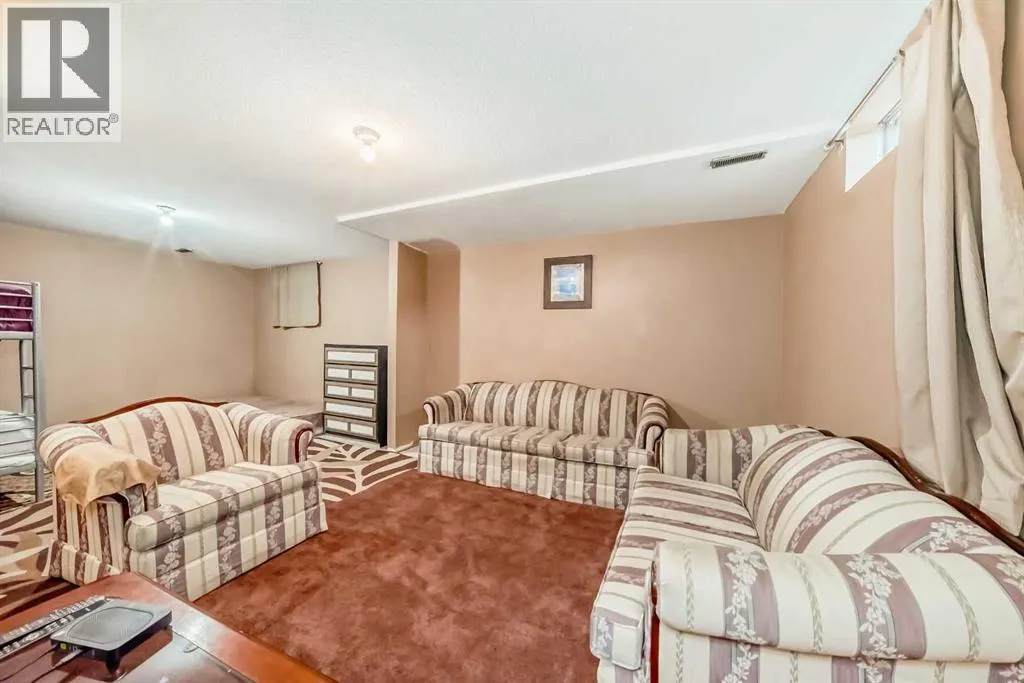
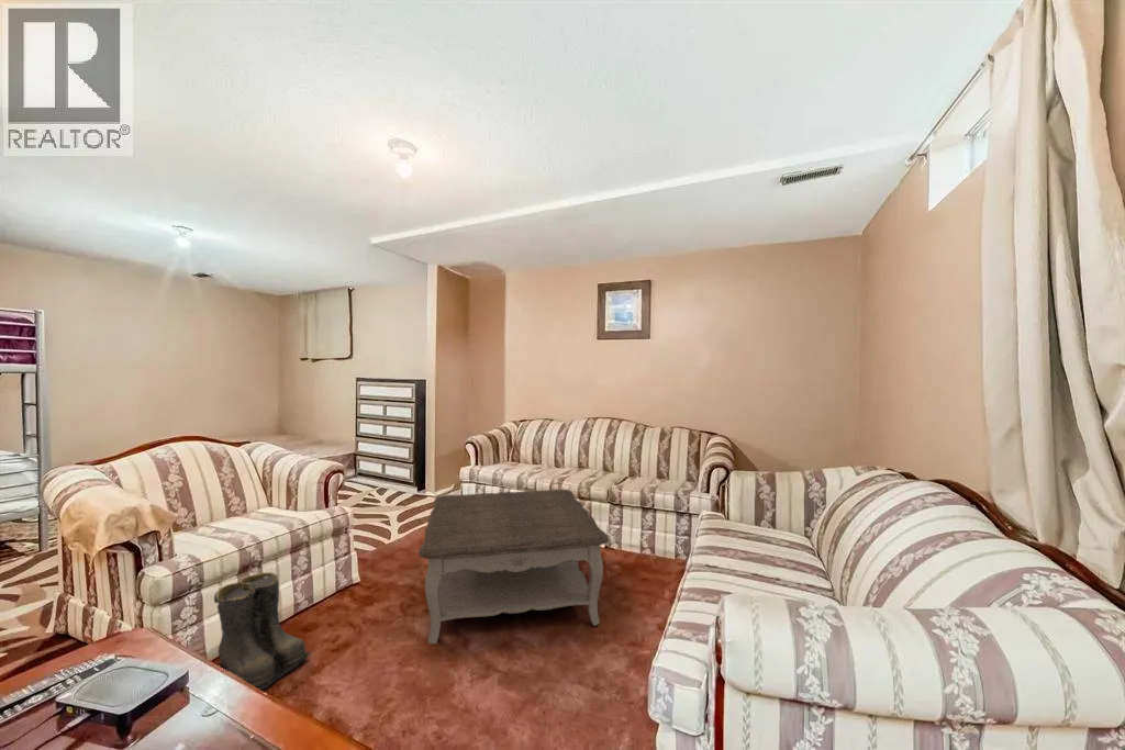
+ coffee table [417,489,610,645]
+ boots [213,571,313,691]
